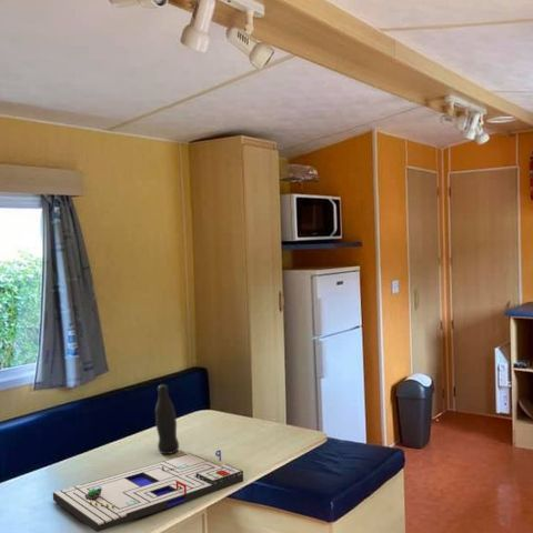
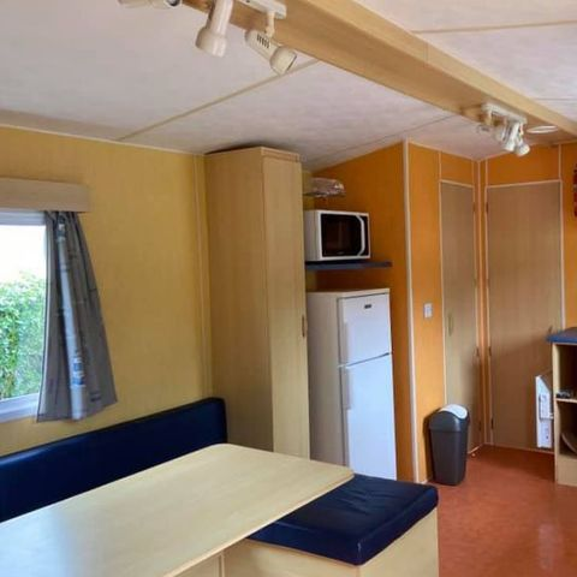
- bottle [154,383,180,455]
- board game [52,449,244,533]
